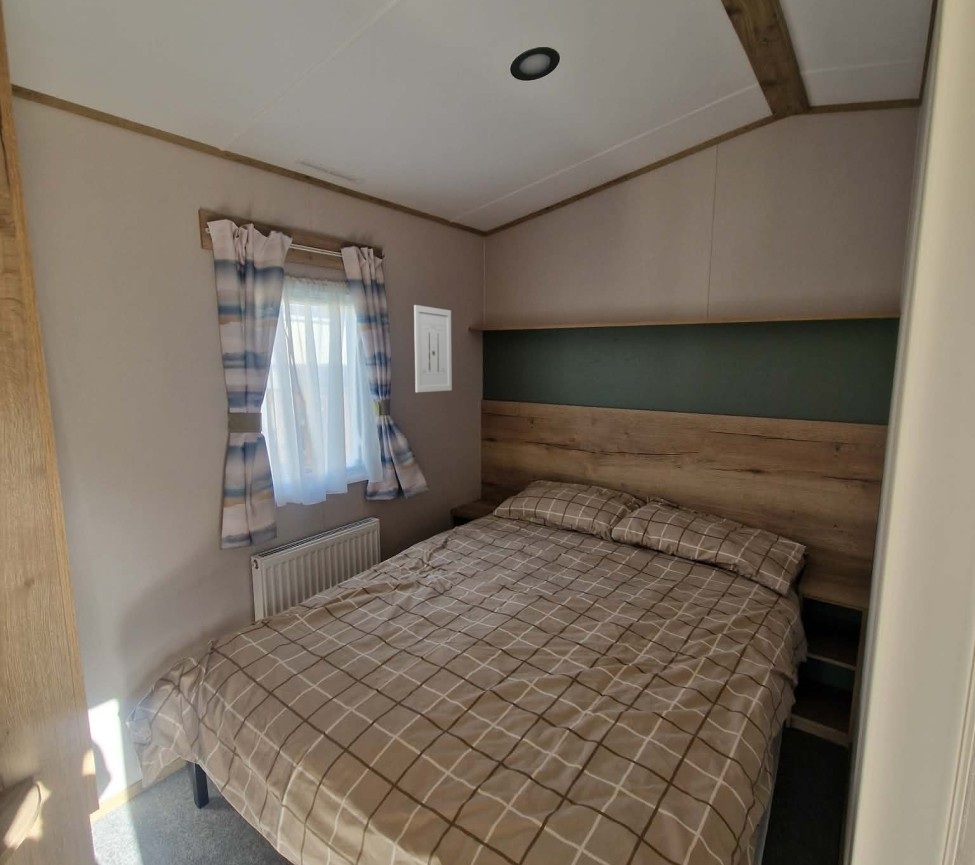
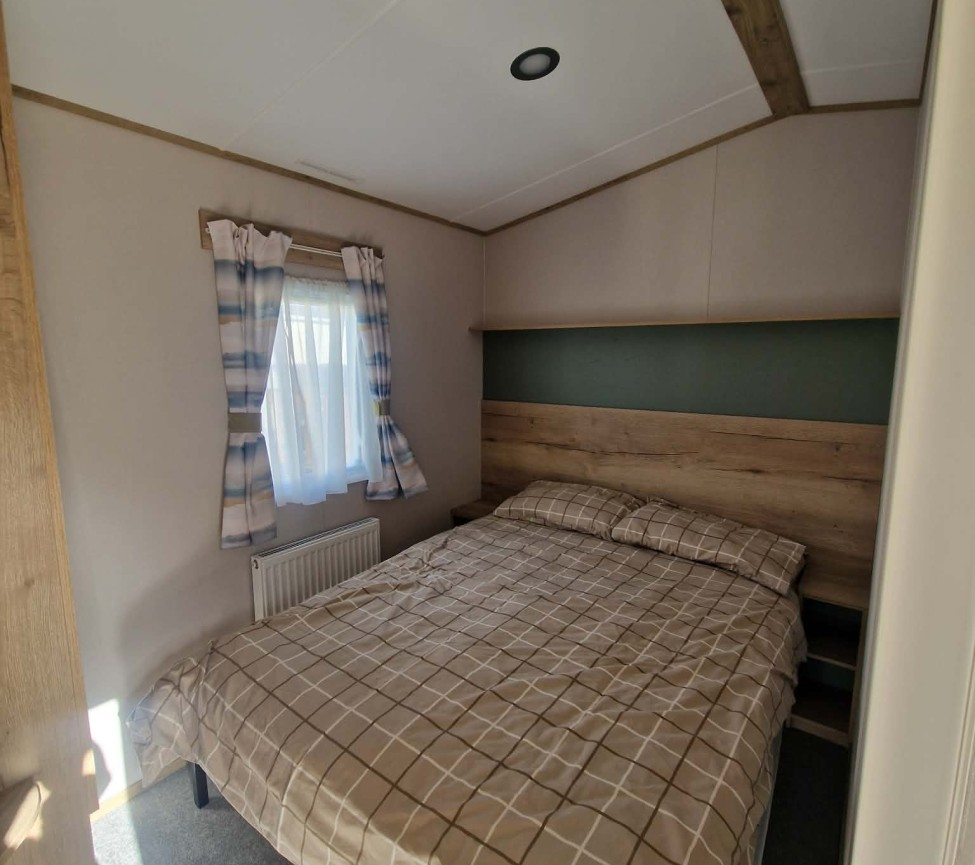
- wall art [413,304,453,394]
